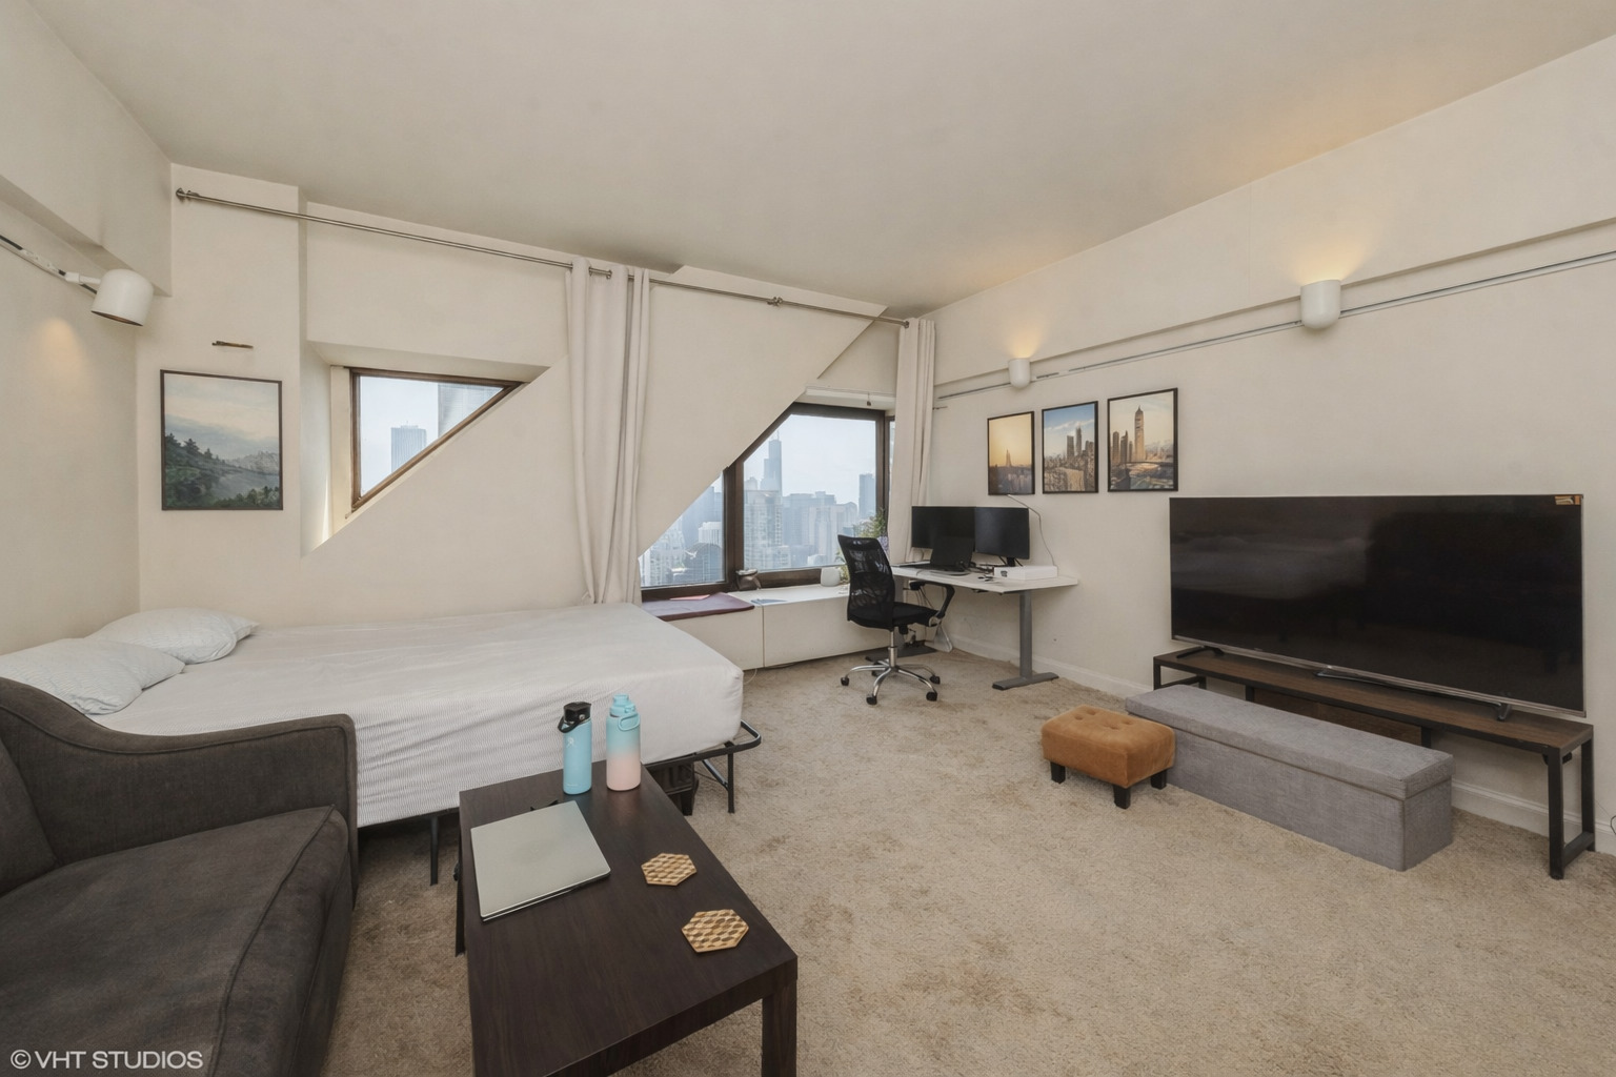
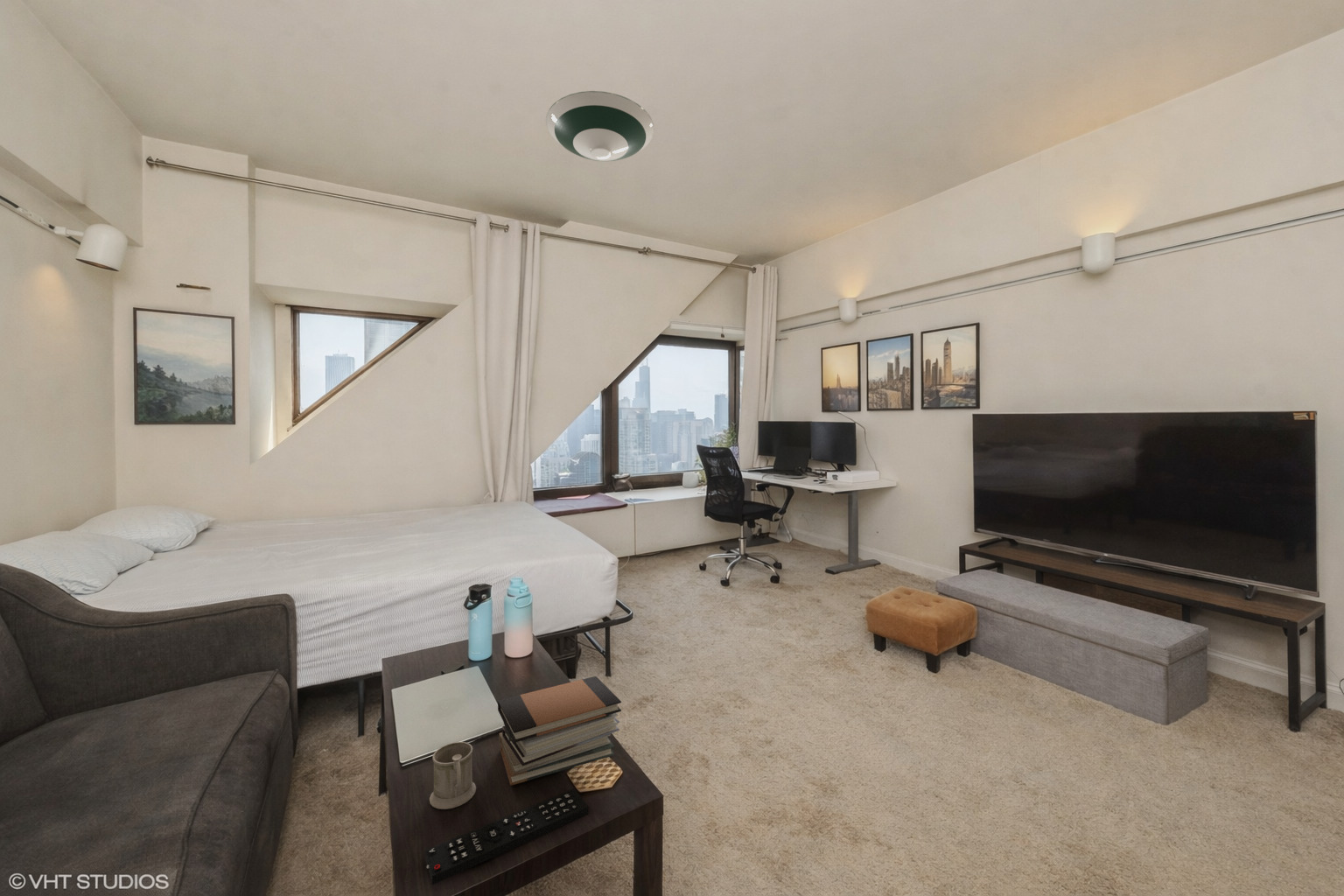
+ mug [429,741,477,810]
+ book stack [497,676,622,787]
+ remote control [424,788,590,886]
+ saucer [545,90,655,162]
